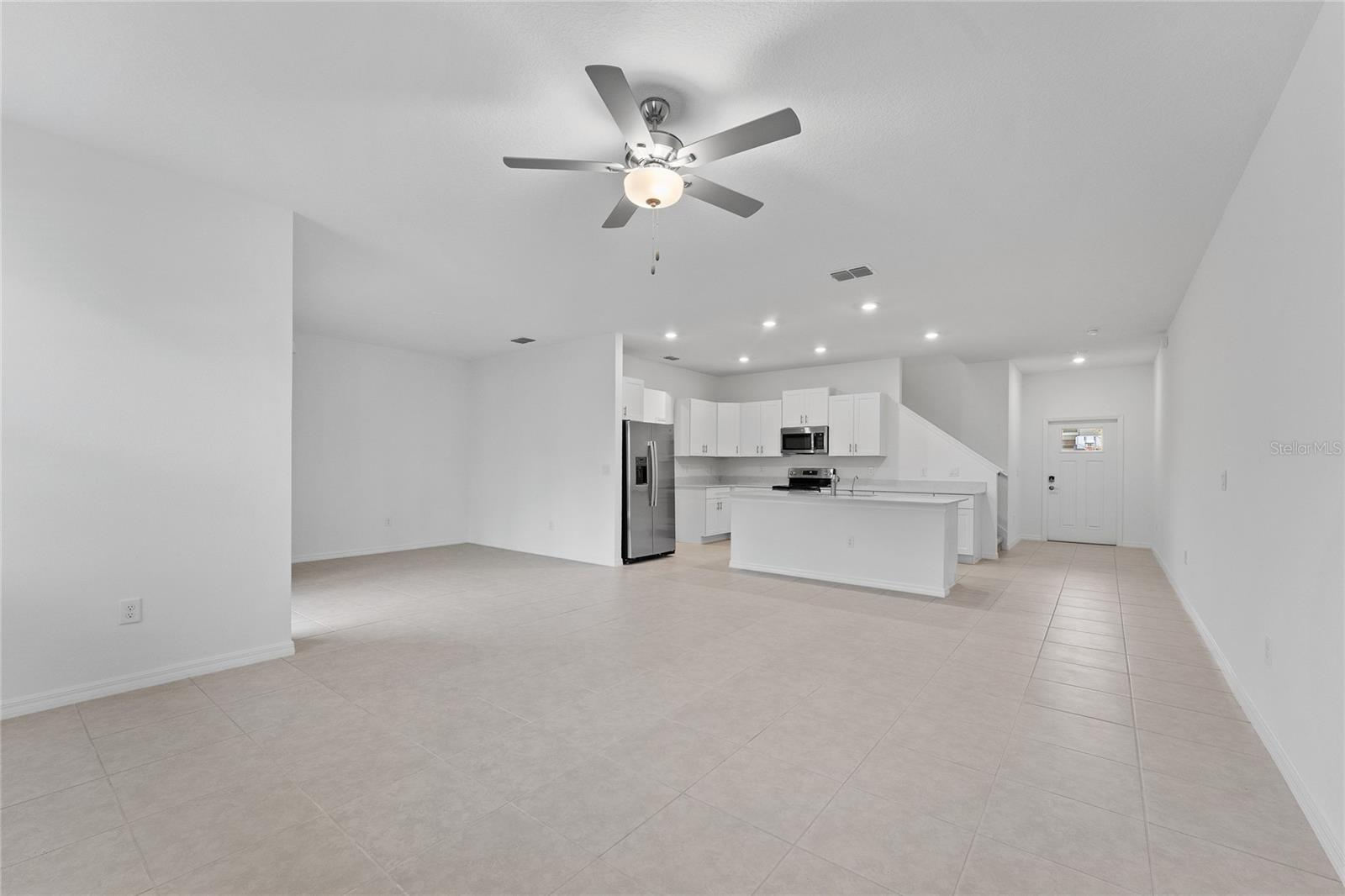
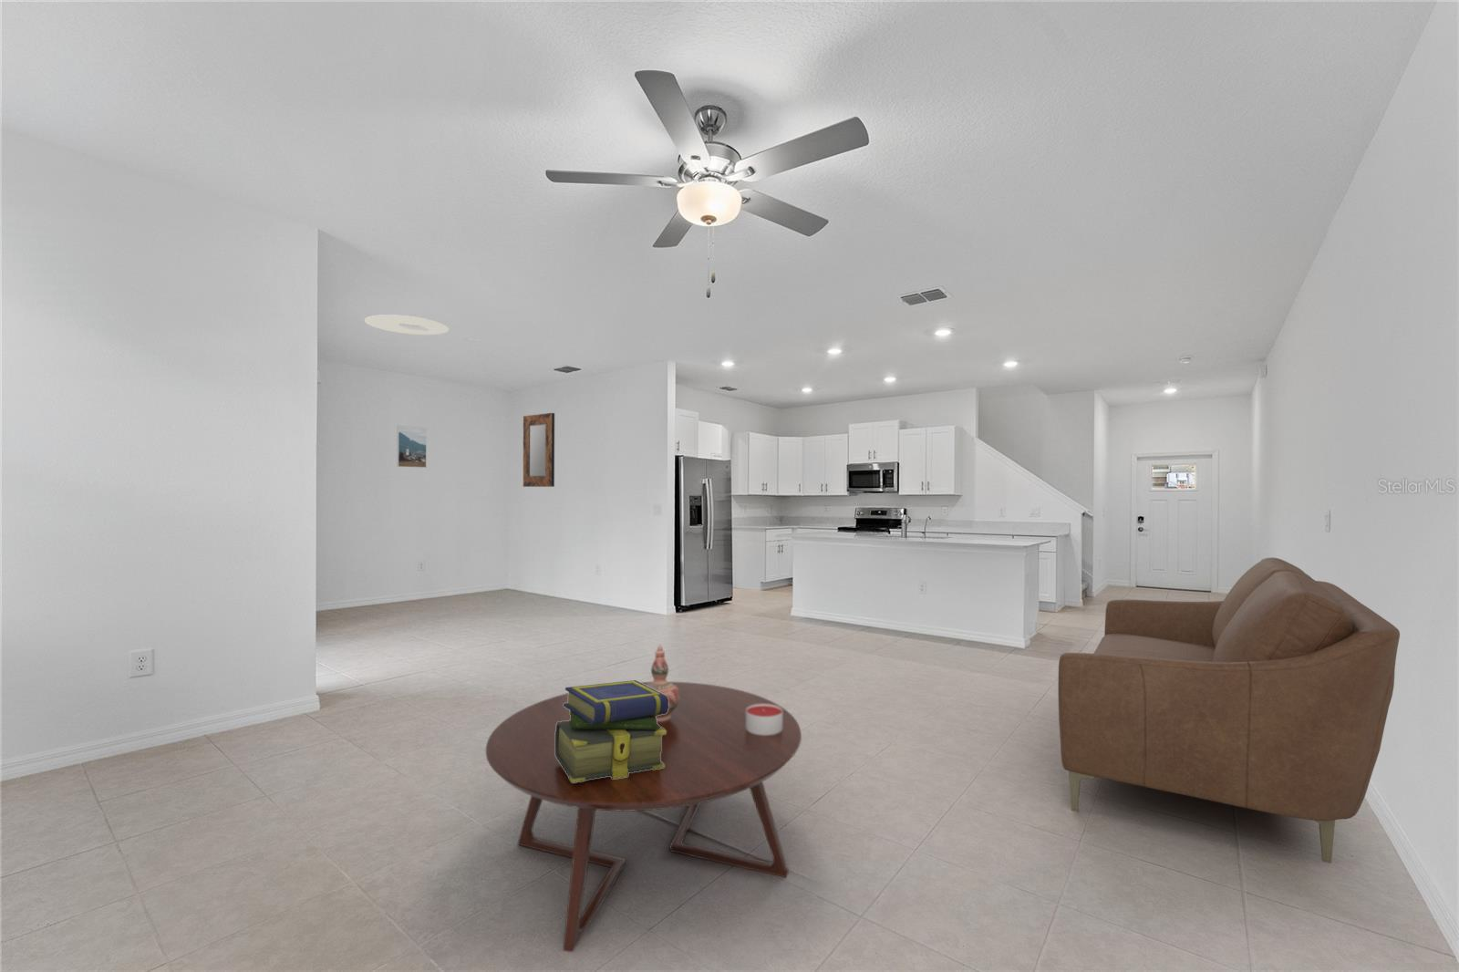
+ home mirror [523,412,555,488]
+ candle [746,704,782,734]
+ decorative vase [645,643,679,721]
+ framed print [396,425,427,469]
+ coffee table [485,681,803,952]
+ ceiling light [363,314,449,335]
+ stack of books [555,679,668,782]
+ sofa [1058,558,1400,865]
